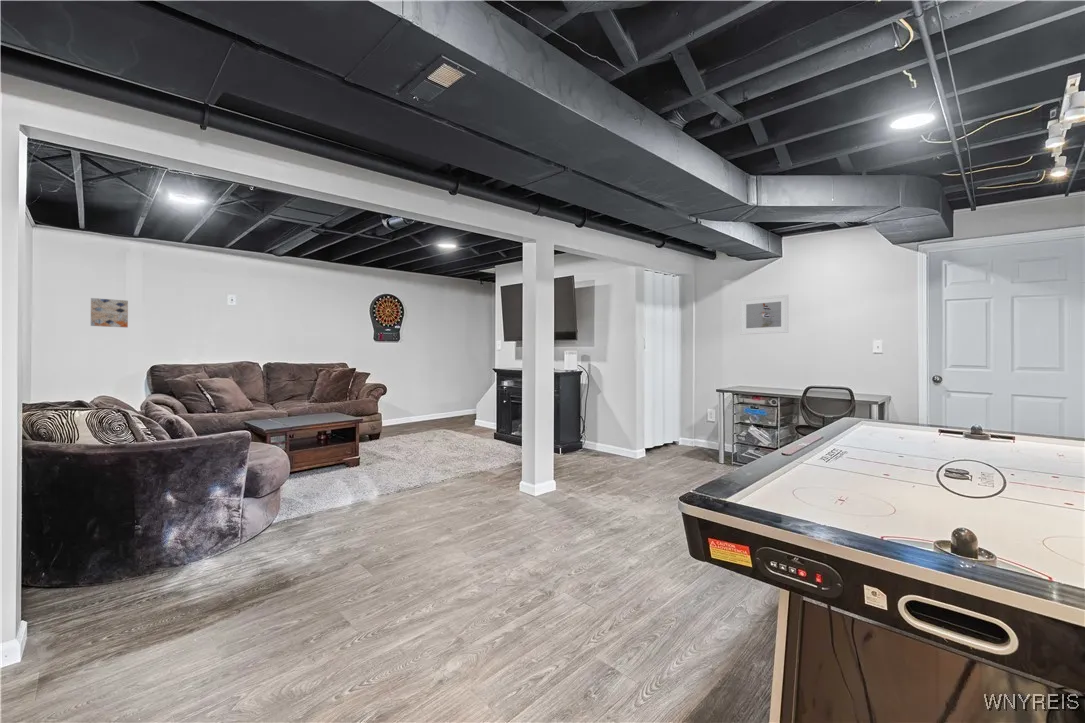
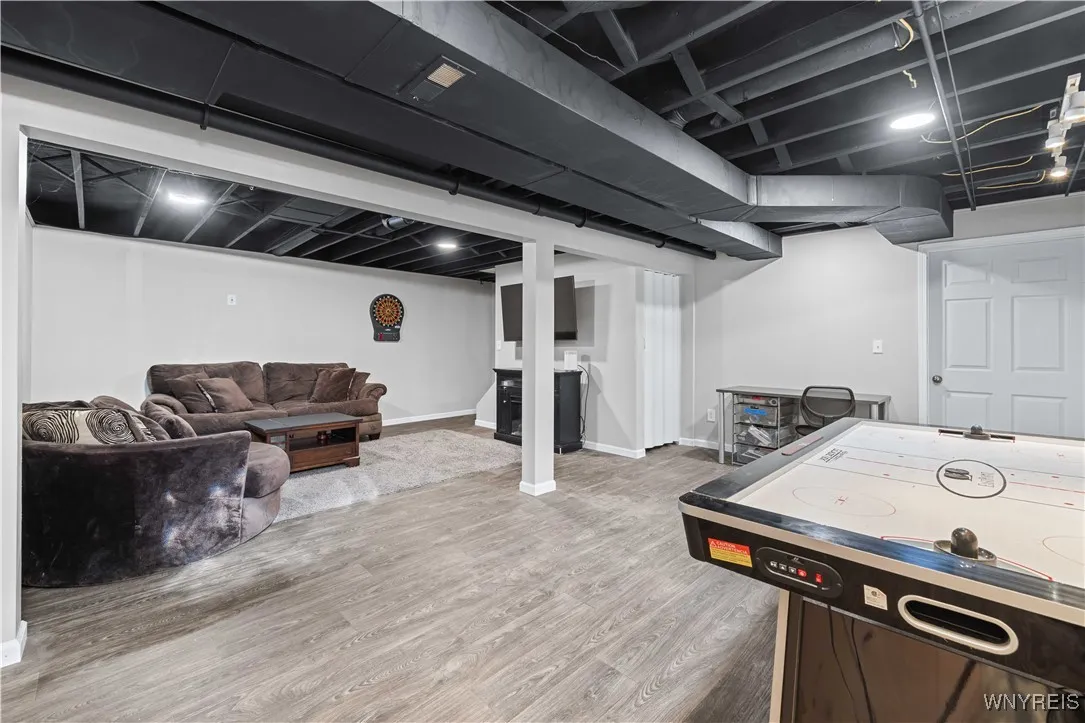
- wall art [90,297,129,328]
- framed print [739,294,789,336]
